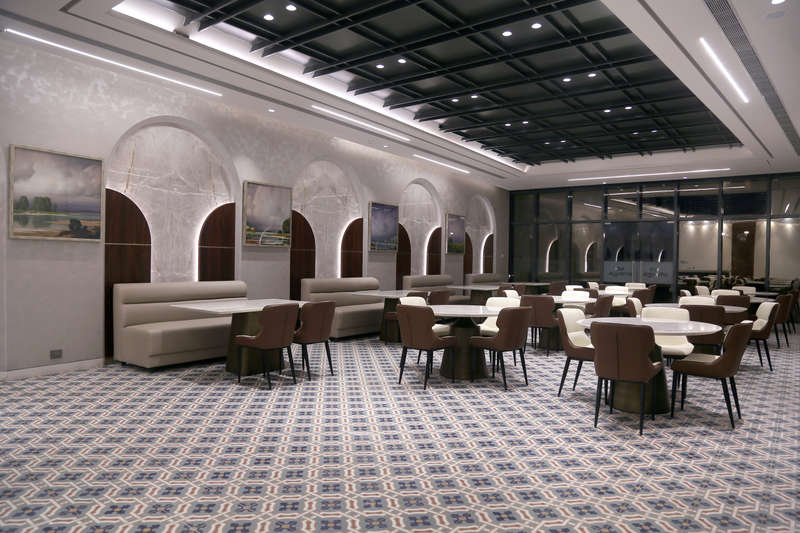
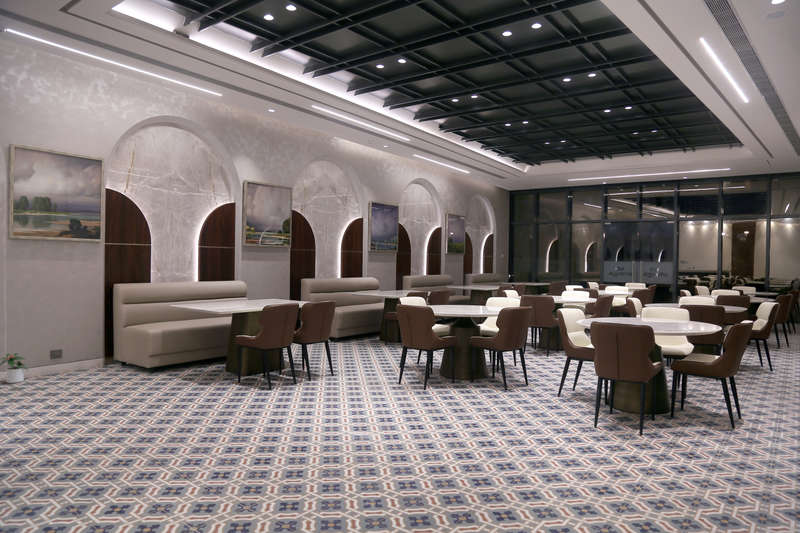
+ potted plant [0,352,29,384]
